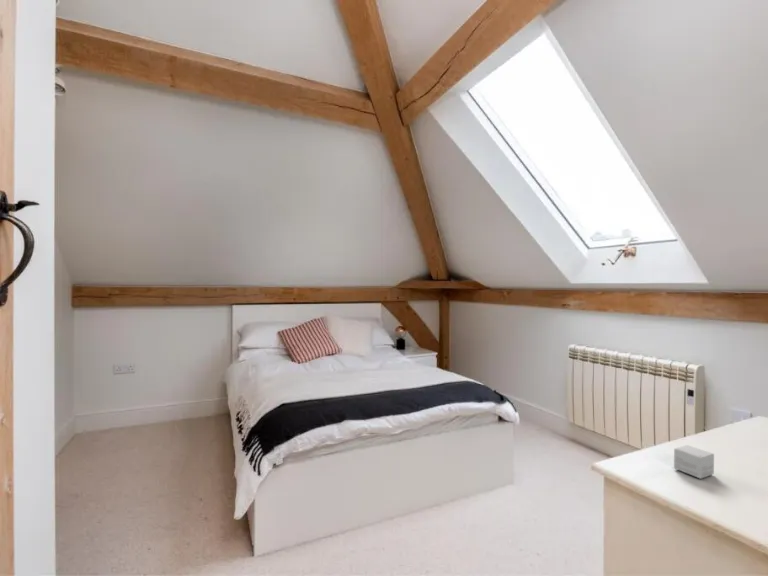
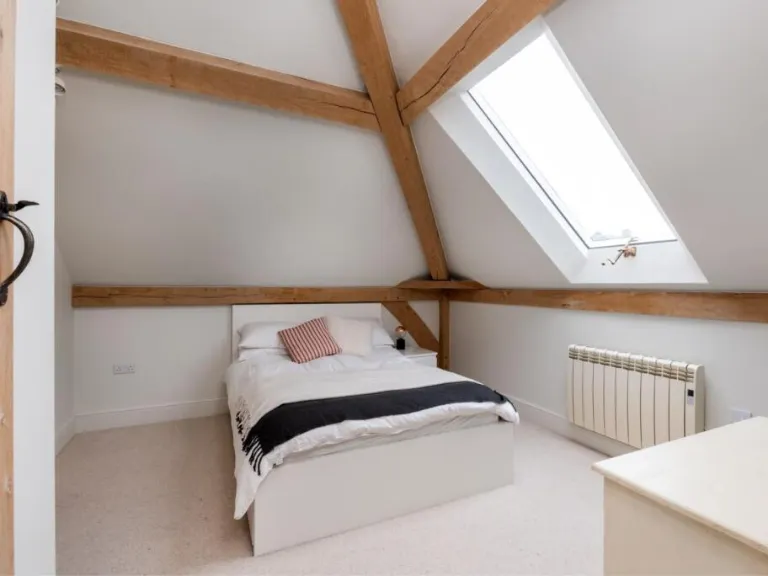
- small box [673,444,715,480]
